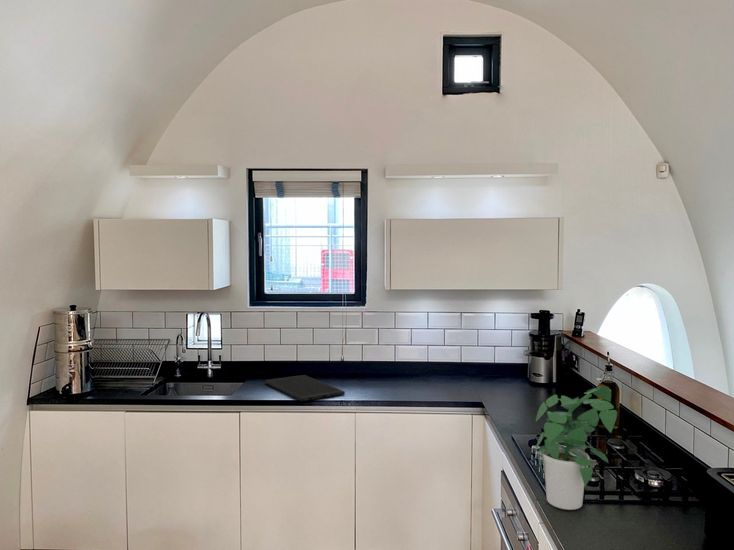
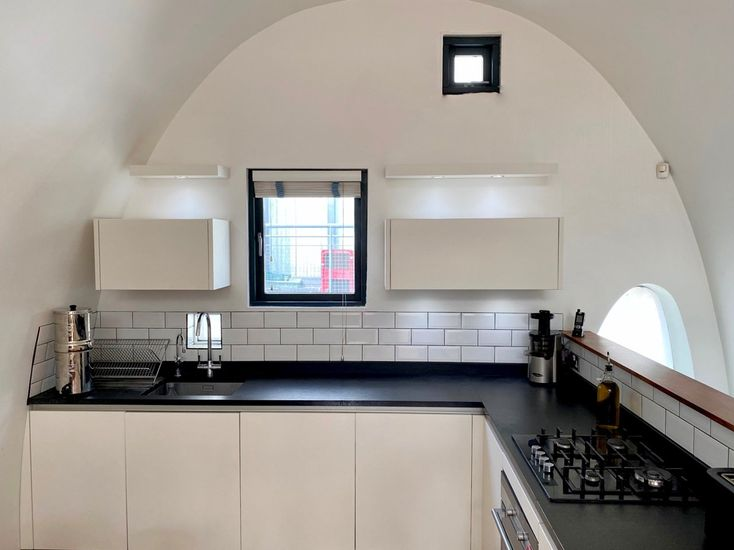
- cutting board [264,374,346,402]
- potted plant [534,385,618,511]
